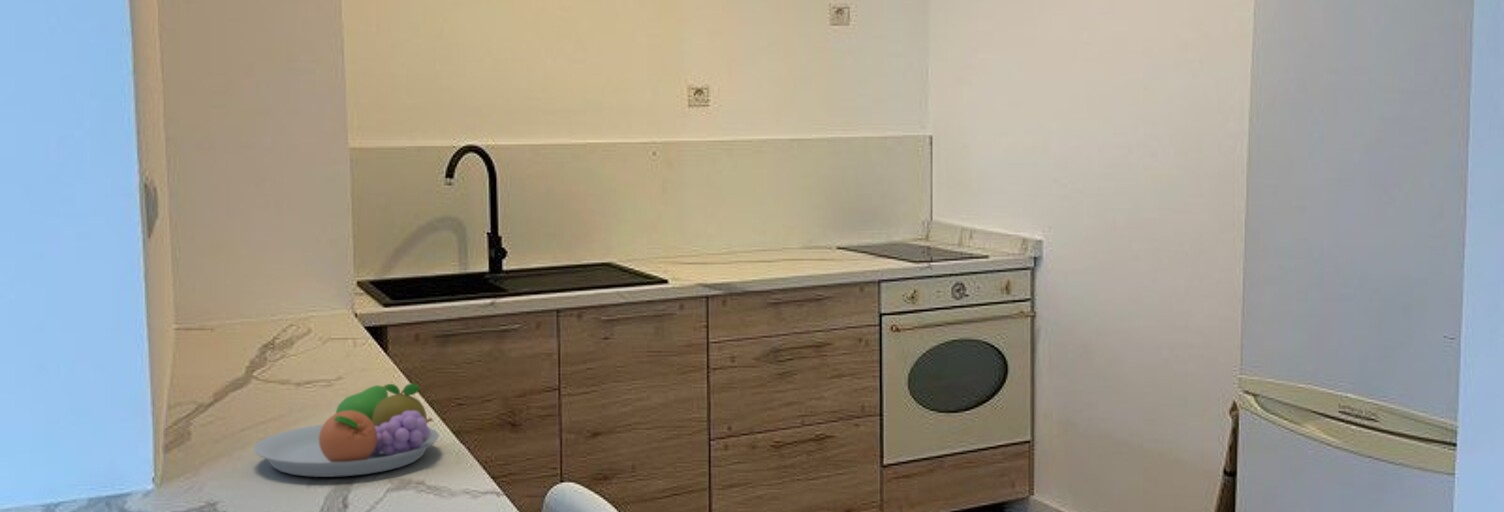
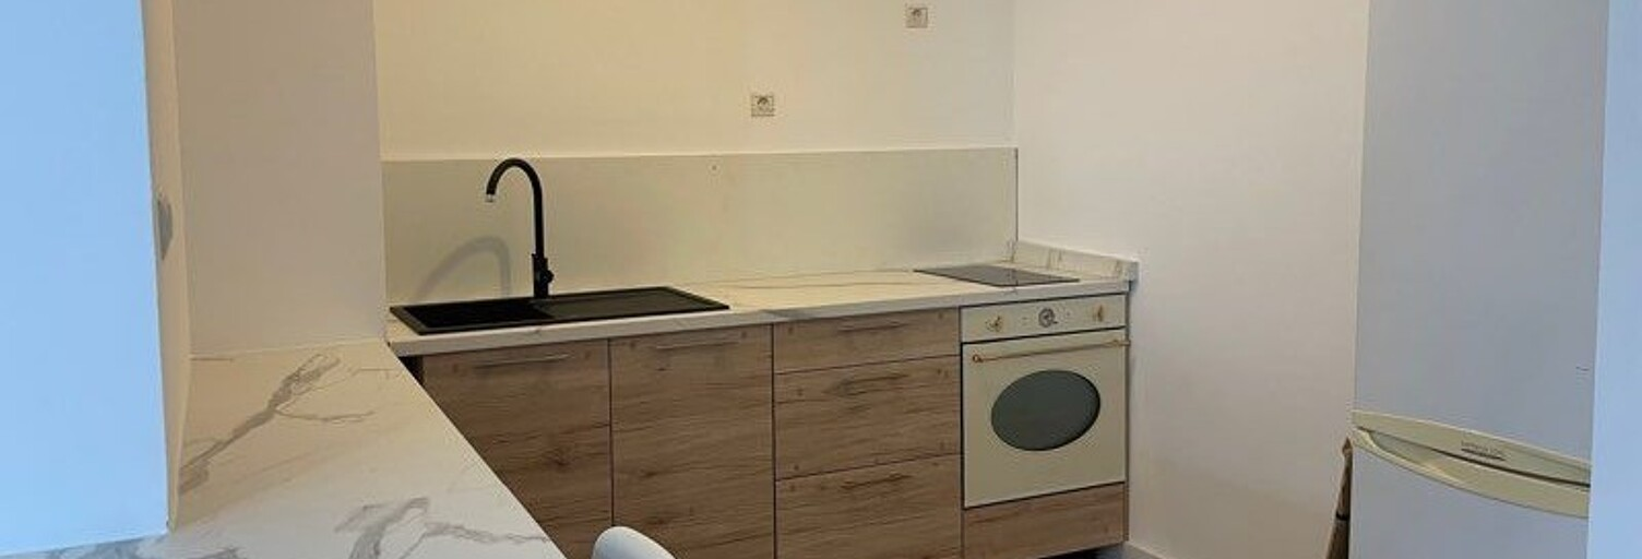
- fruit bowl [253,383,440,478]
